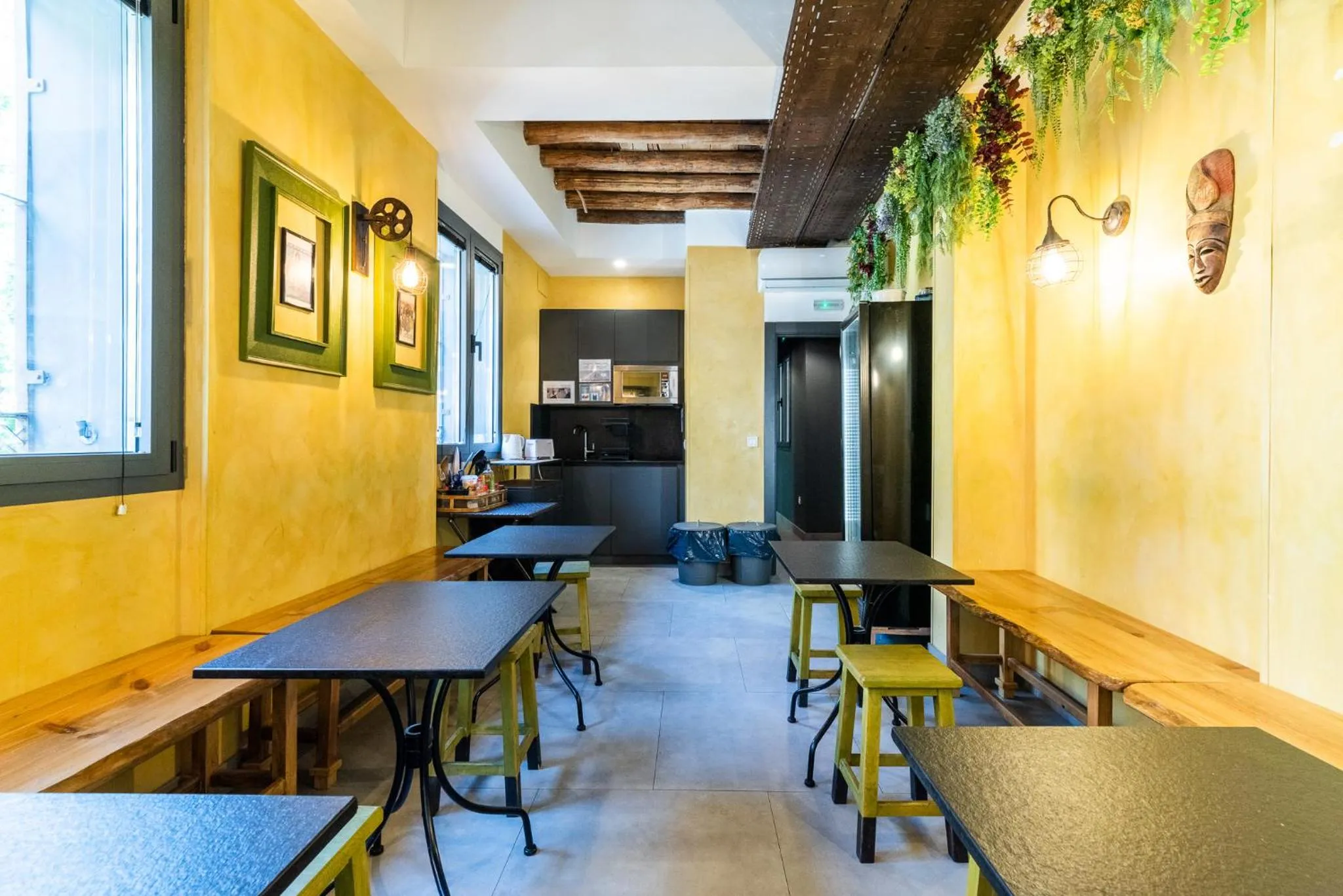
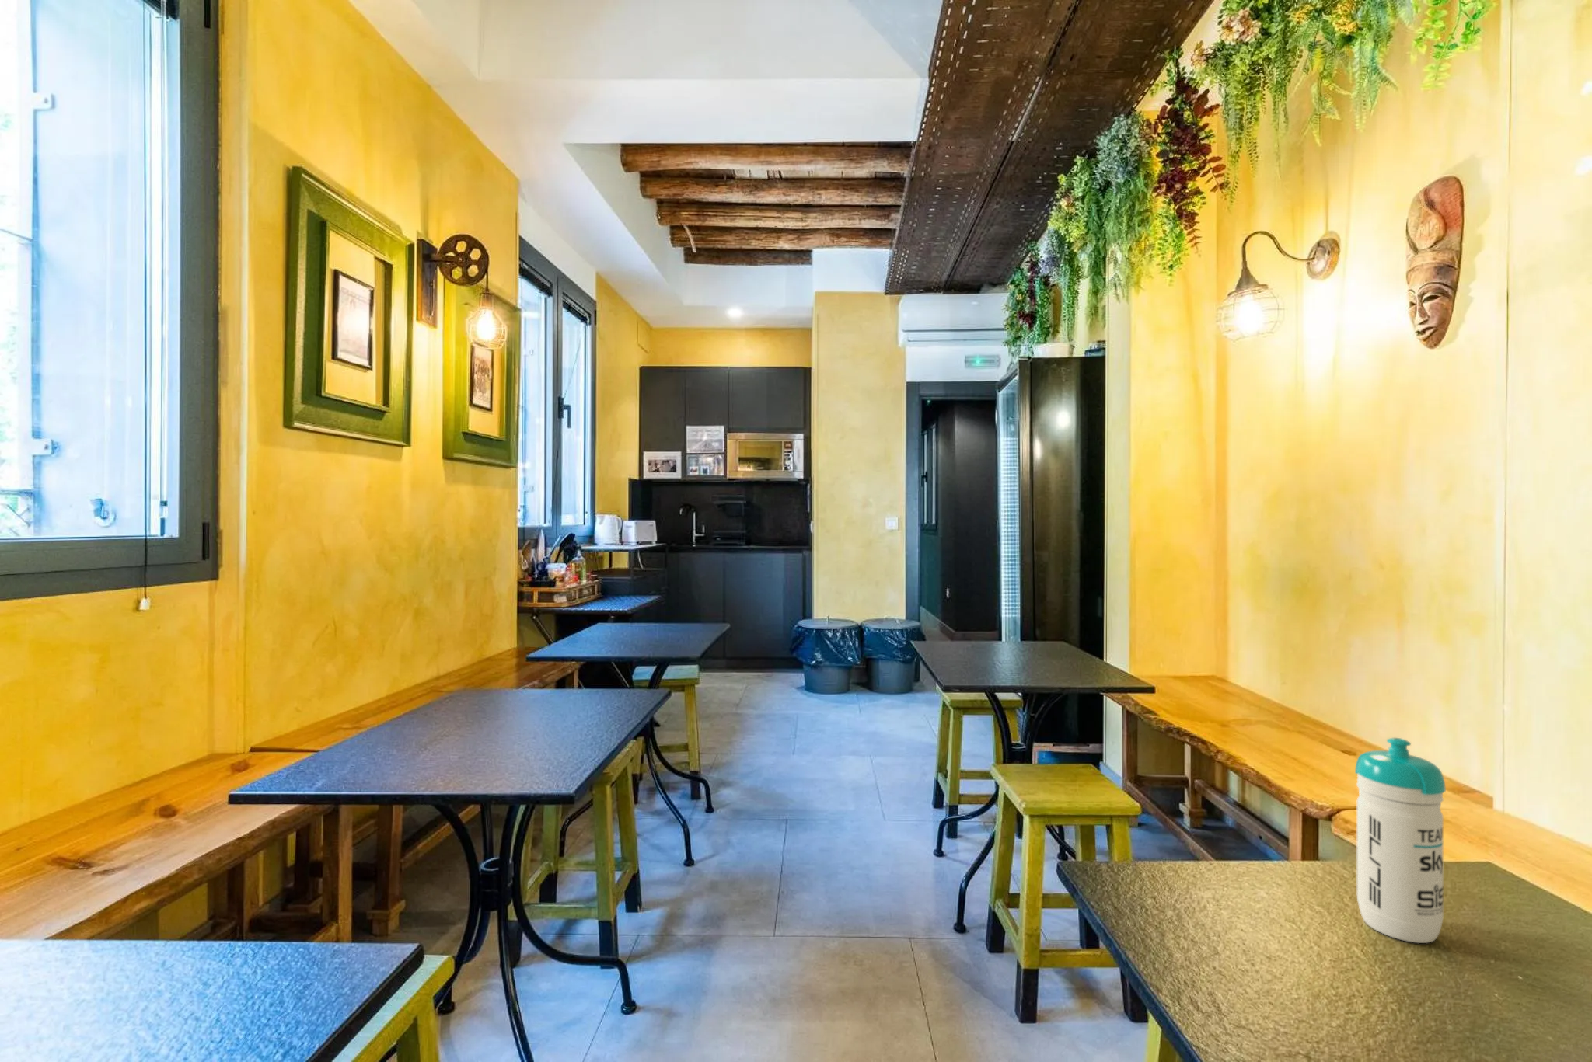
+ water bottle [1354,737,1446,943]
